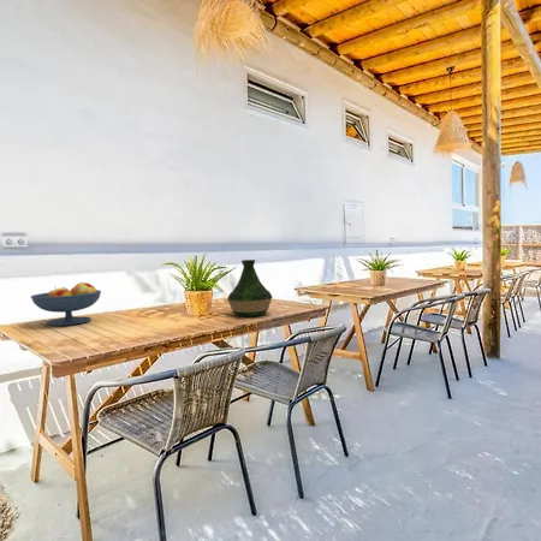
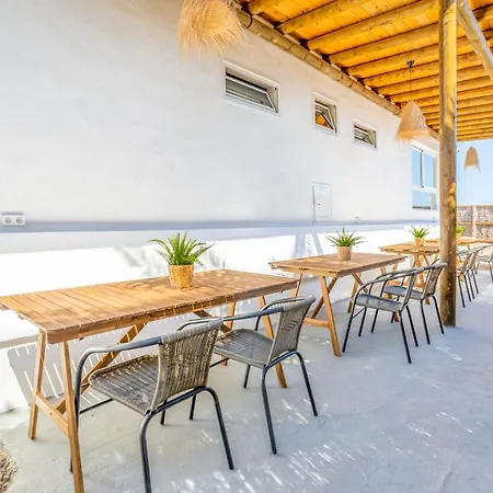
- fruit bowl [30,281,102,327]
- vase [226,258,273,317]
